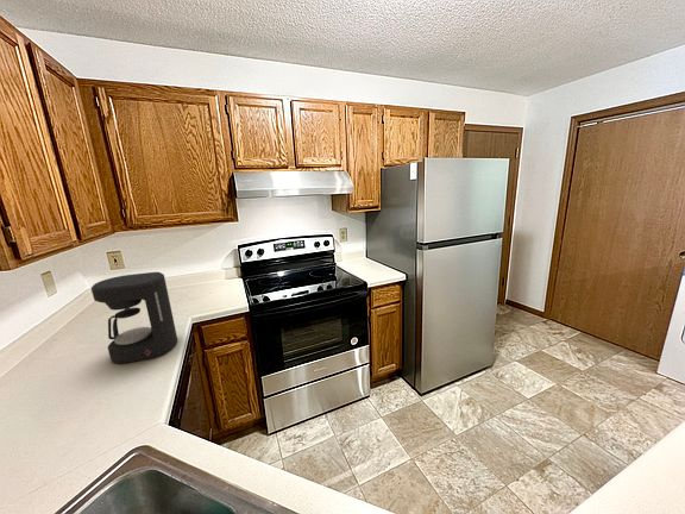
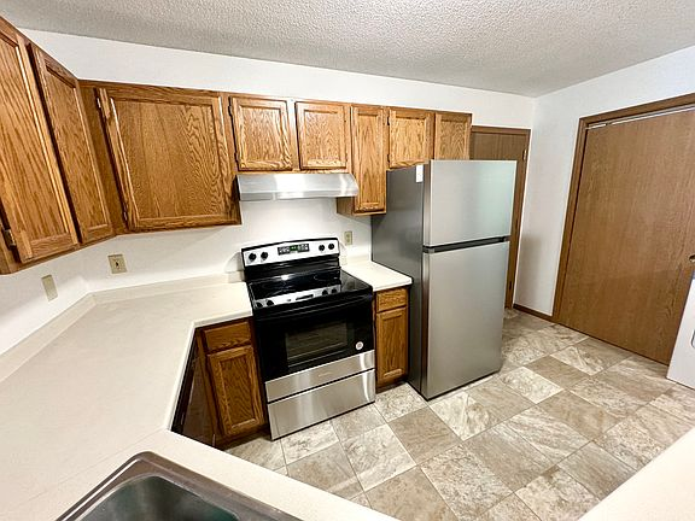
- coffee maker [90,271,178,364]
